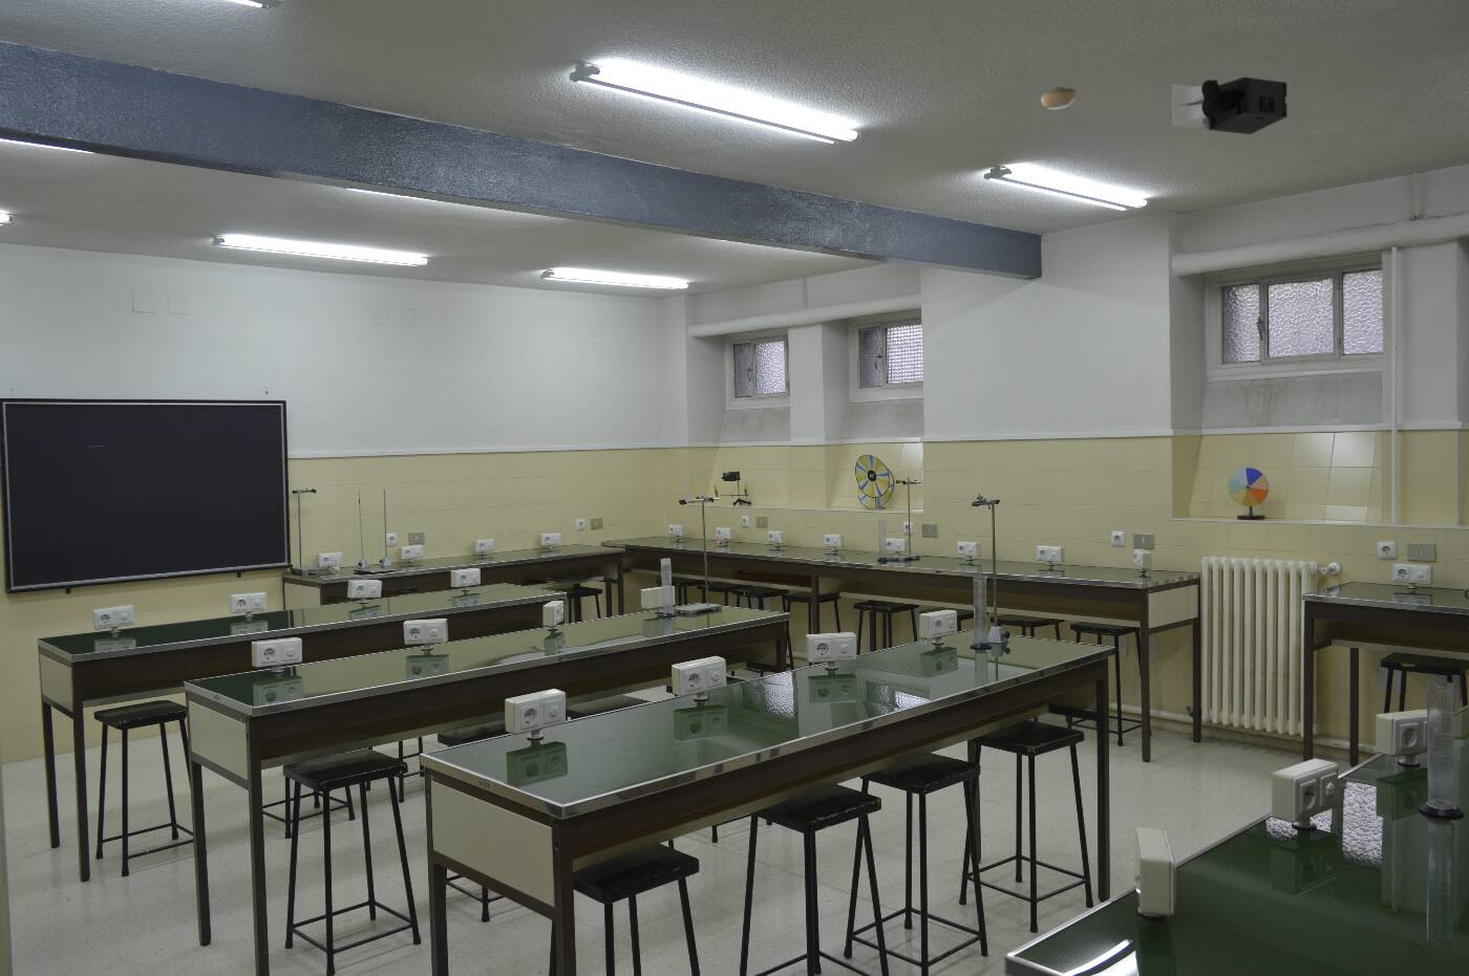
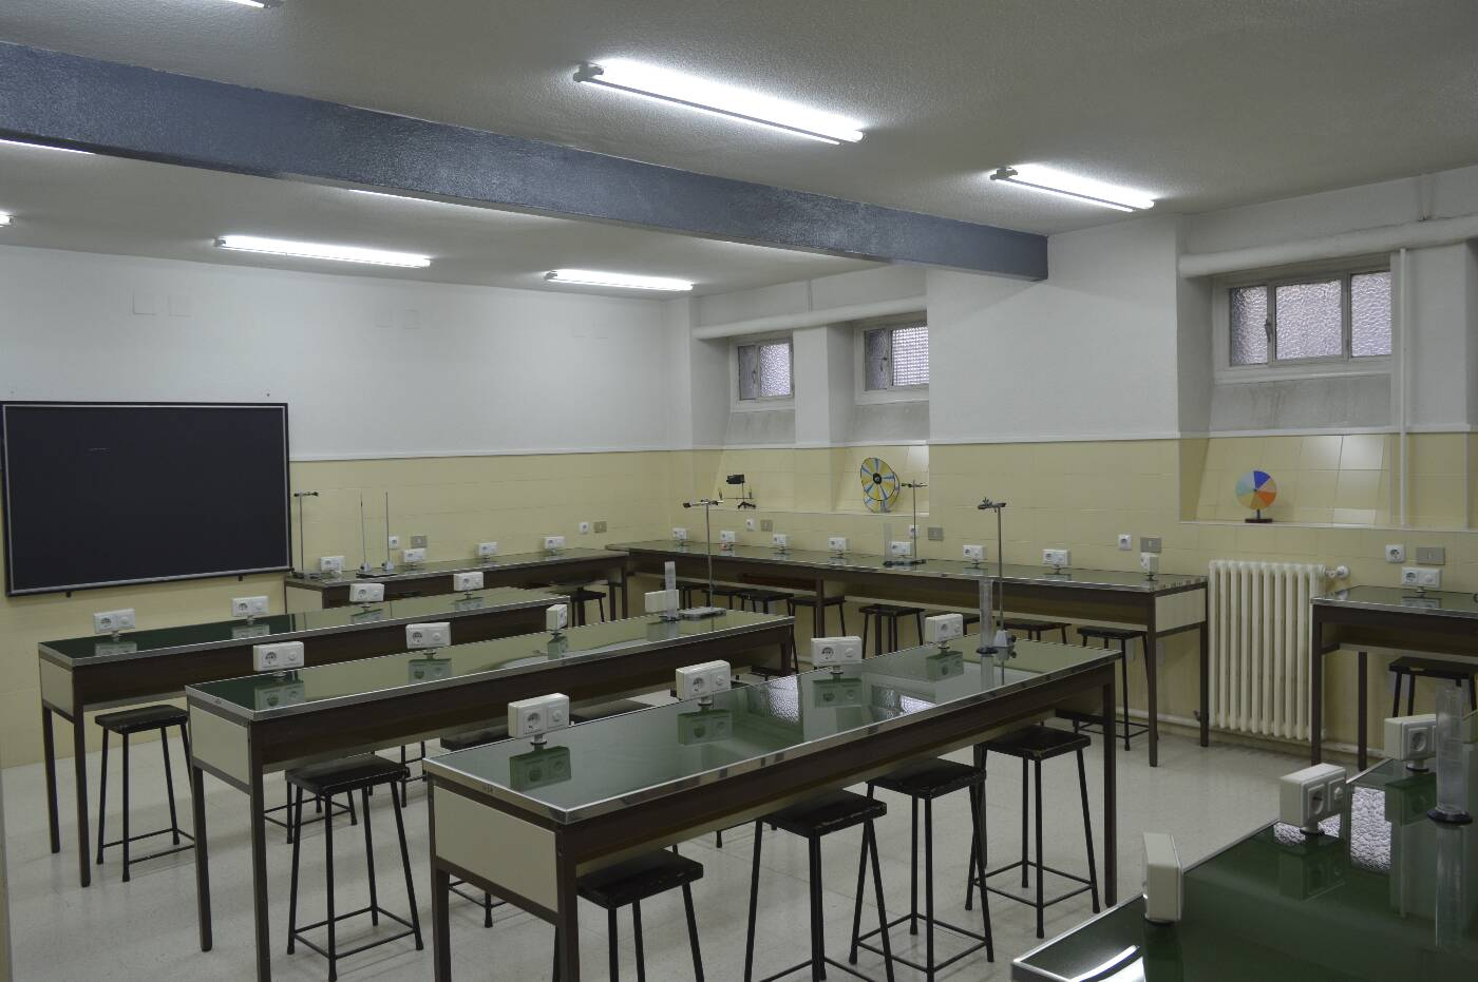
- projector [1171,76,1288,135]
- smoke detector [1040,86,1078,110]
